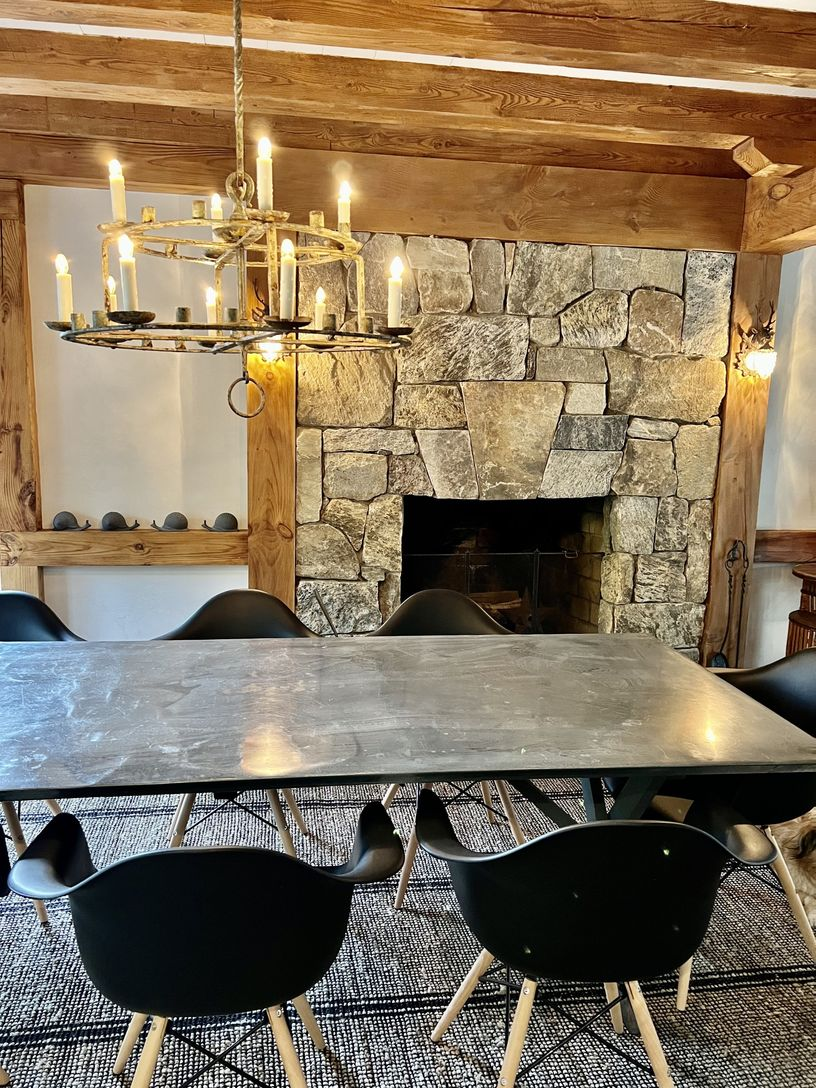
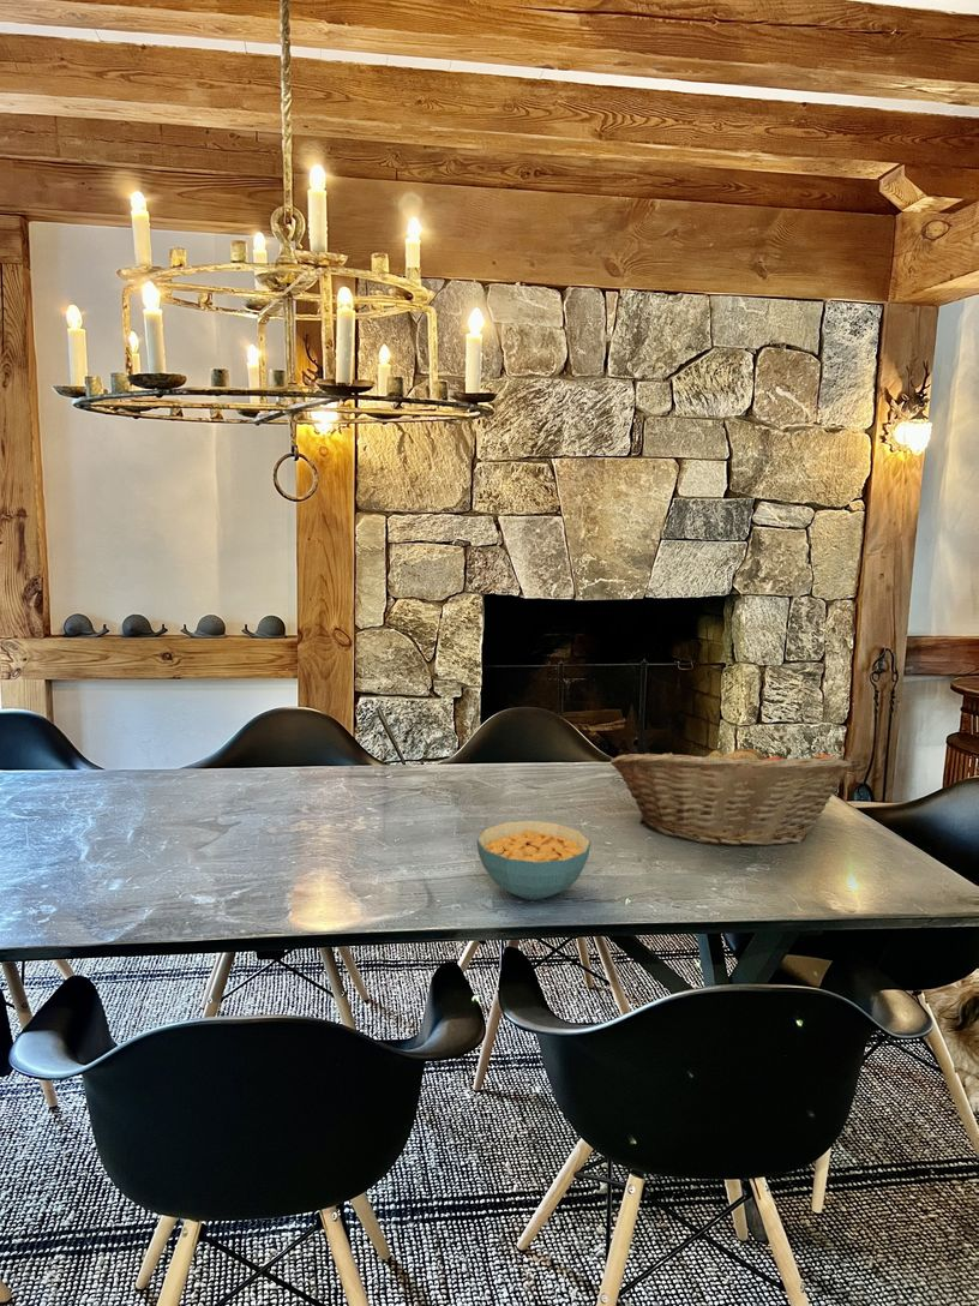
+ cereal bowl [475,820,593,901]
+ fruit basket [609,737,853,849]
